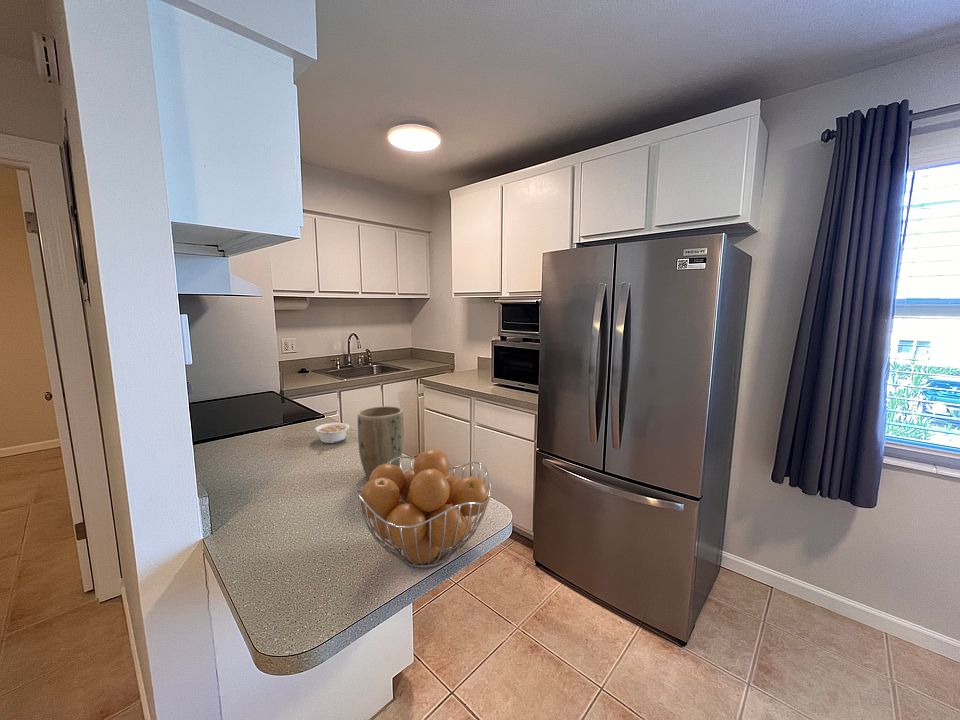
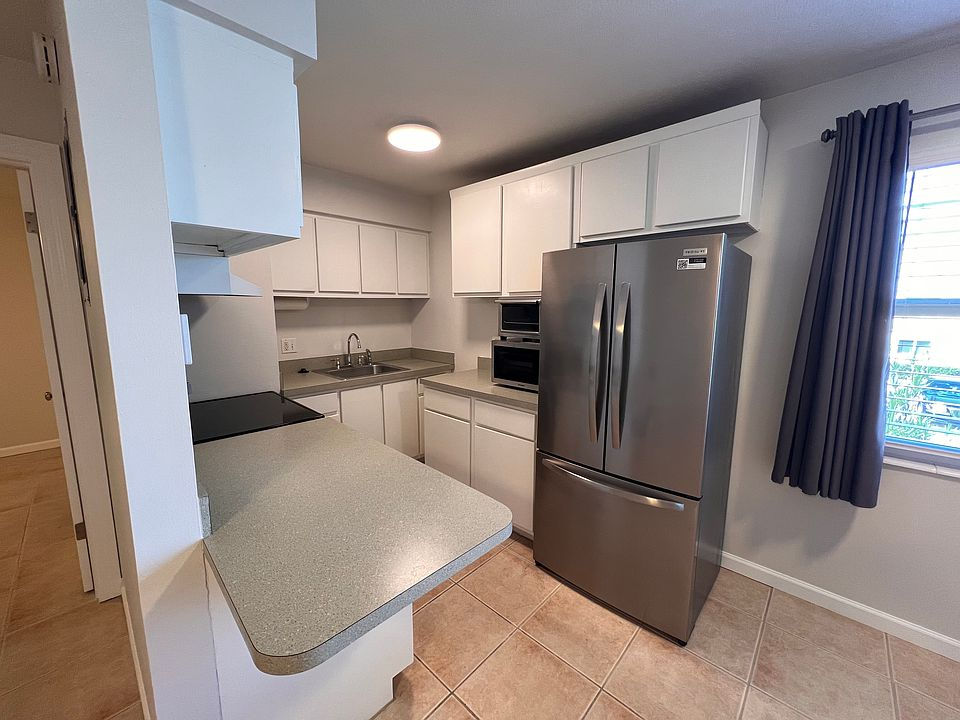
- legume [314,422,350,444]
- plant pot [357,405,405,480]
- fruit basket [354,448,492,570]
